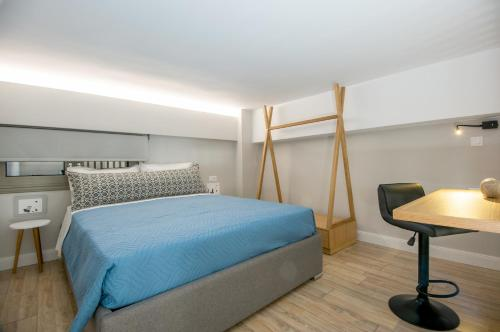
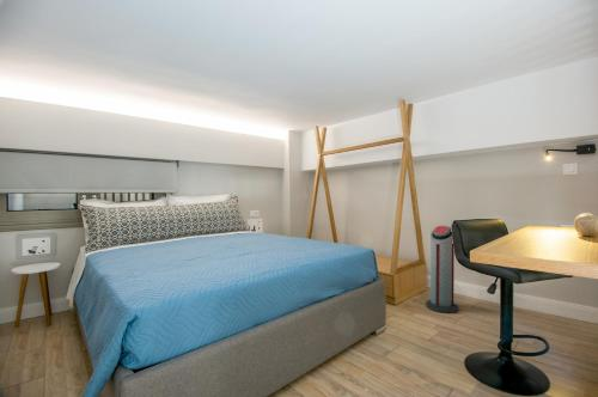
+ air purifier [425,225,459,314]
